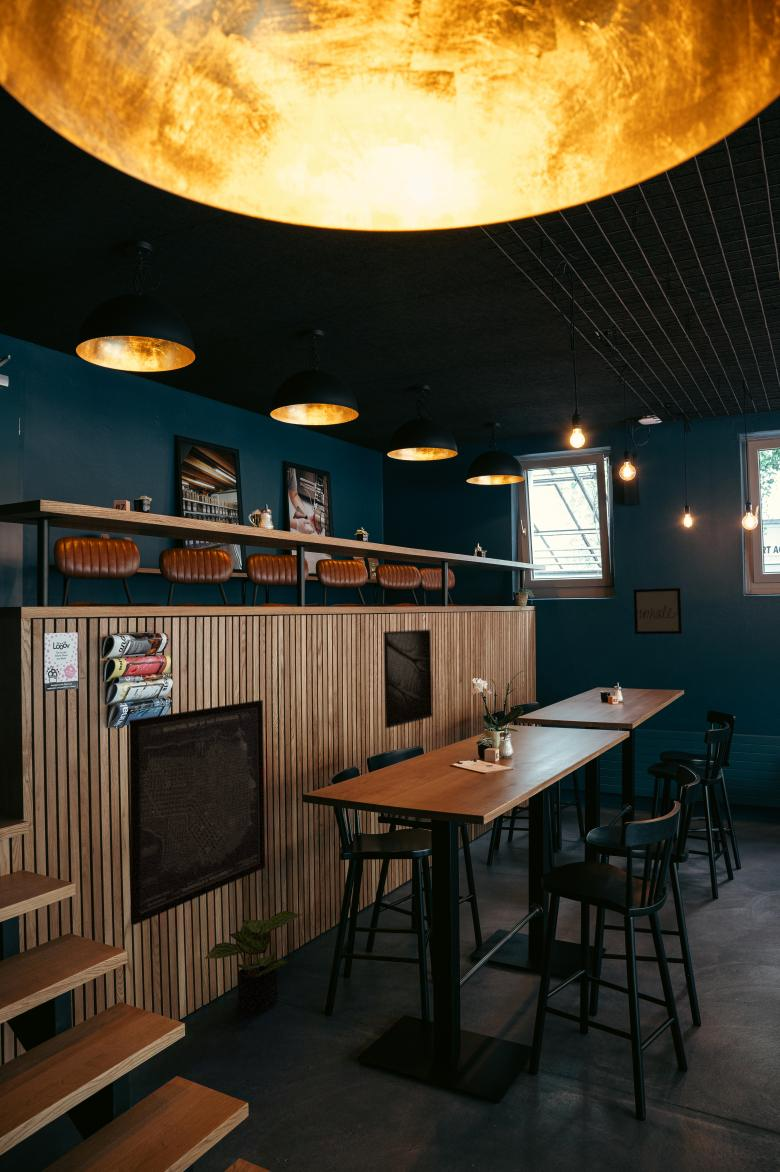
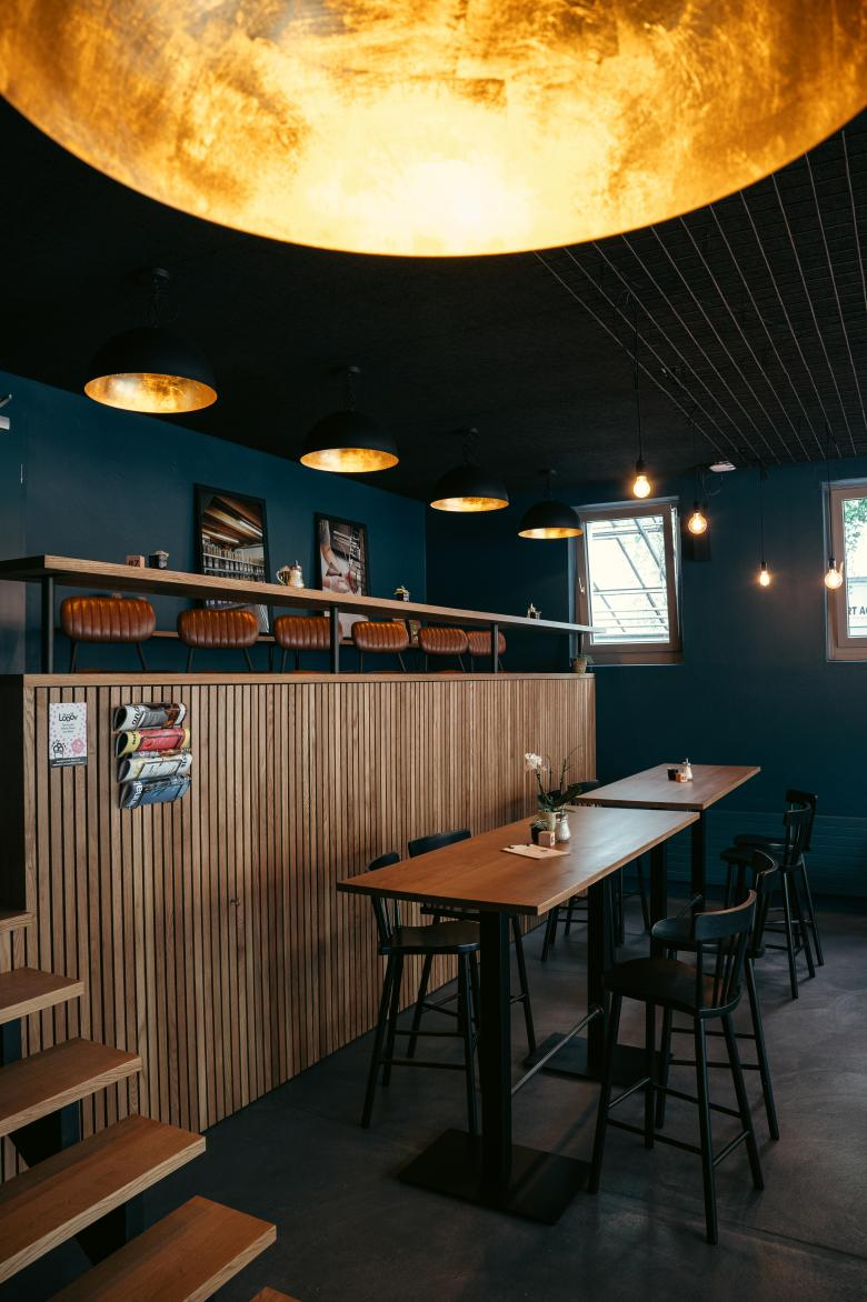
- potted plant [204,910,303,1013]
- wall art [128,699,266,926]
- wall art [633,587,683,635]
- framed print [382,628,434,729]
